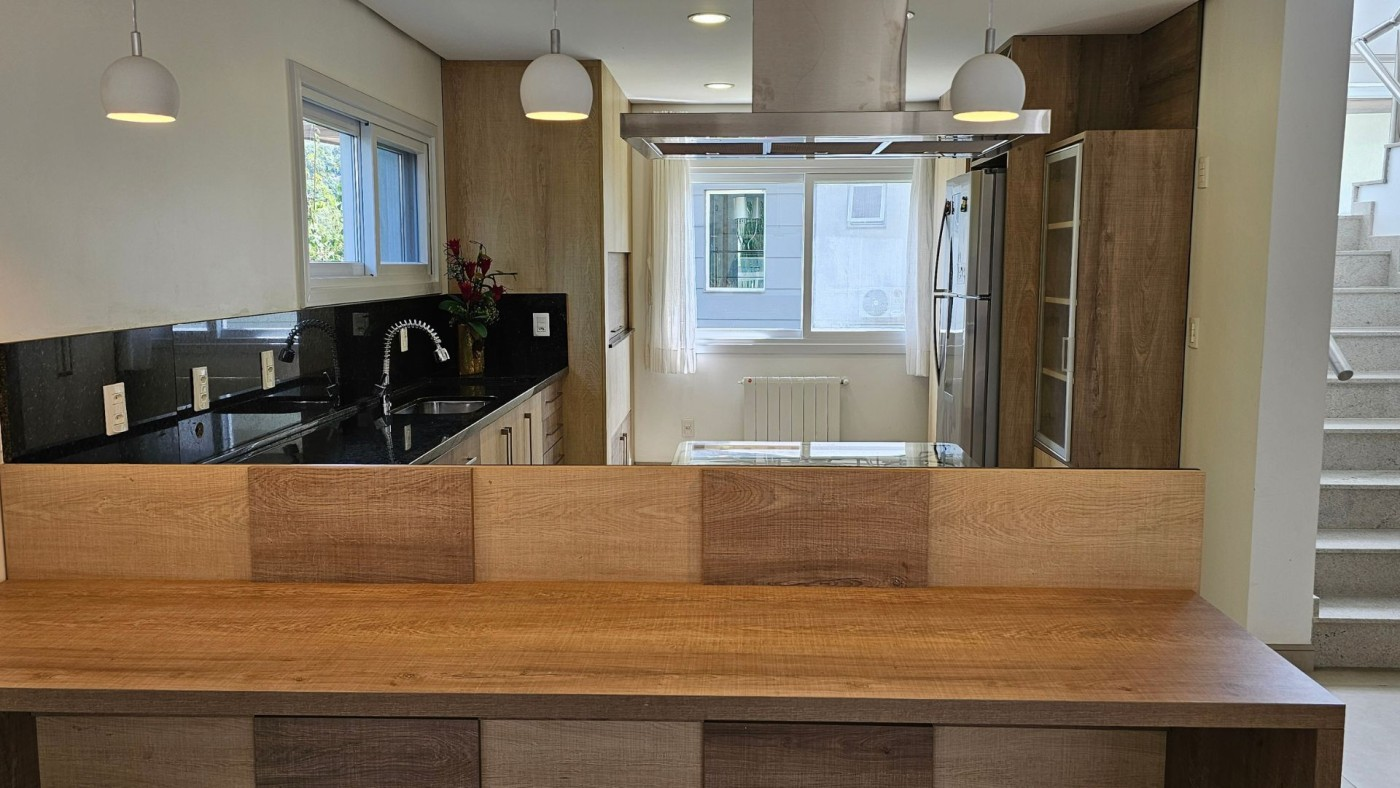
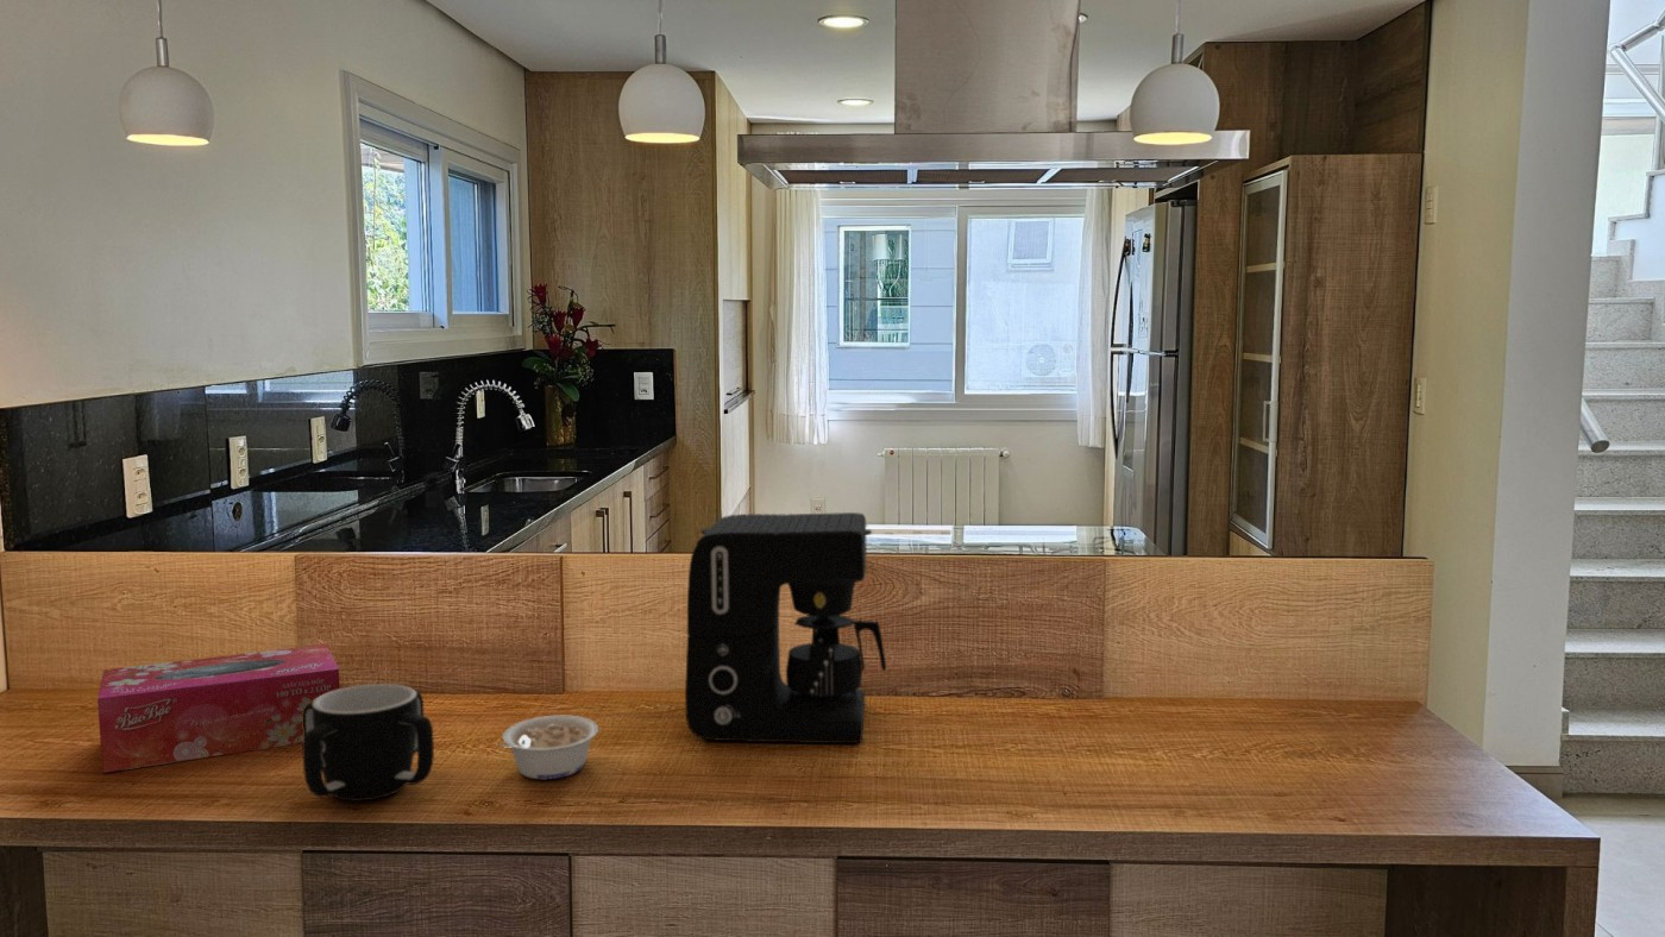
+ tissue box [96,643,341,774]
+ mug [301,683,435,801]
+ legume [496,713,599,780]
+ coffee maker [684,511,887,744]
